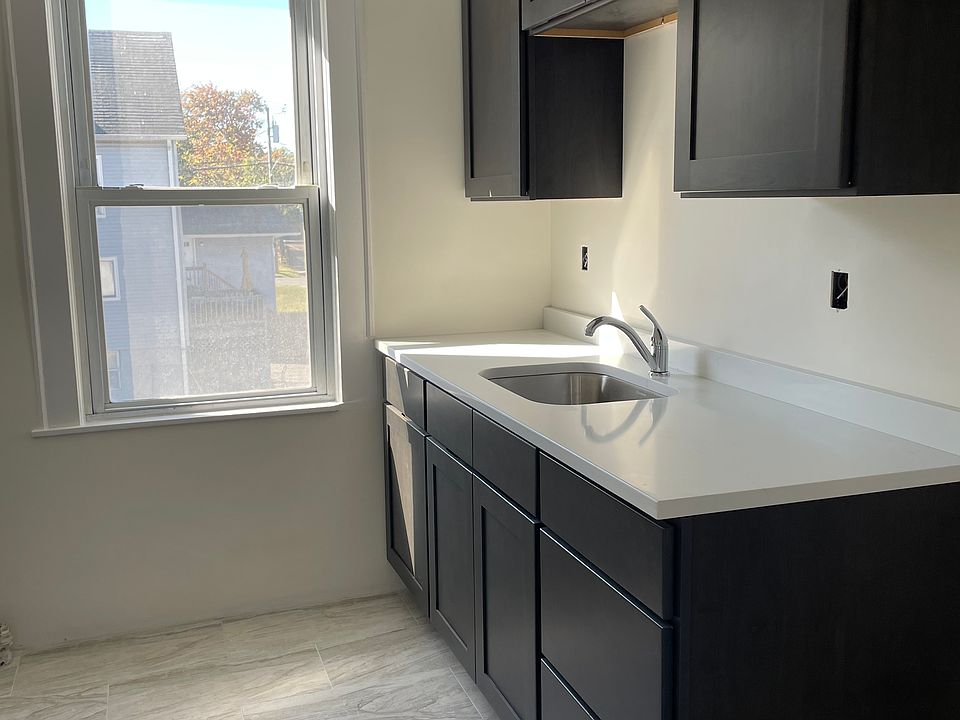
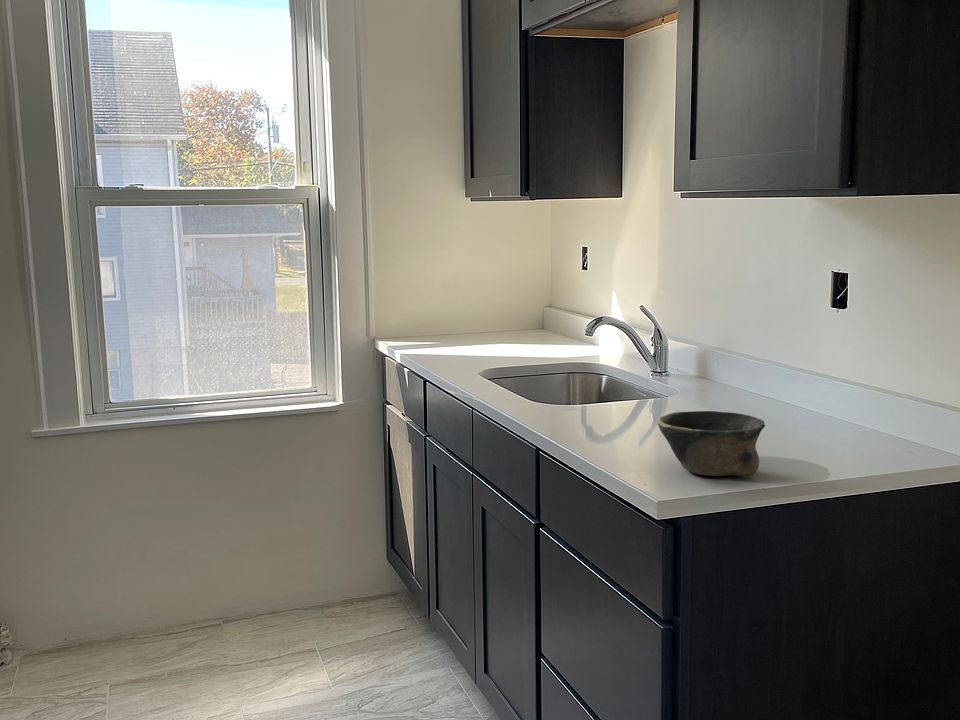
+ bowl [656,410,766,477]
